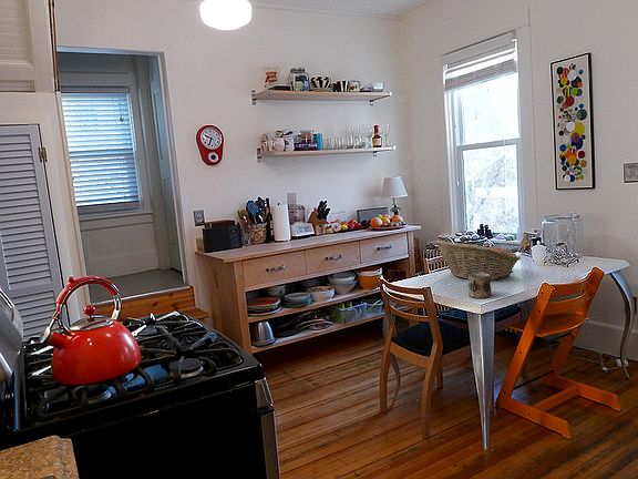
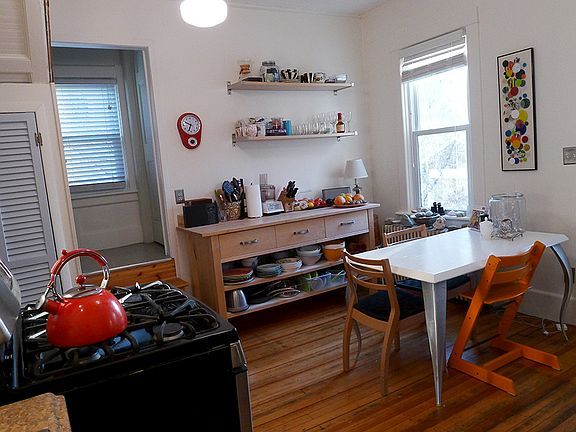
- mug [467,273,492,299]
- fruit basket [433,240,522,282]
